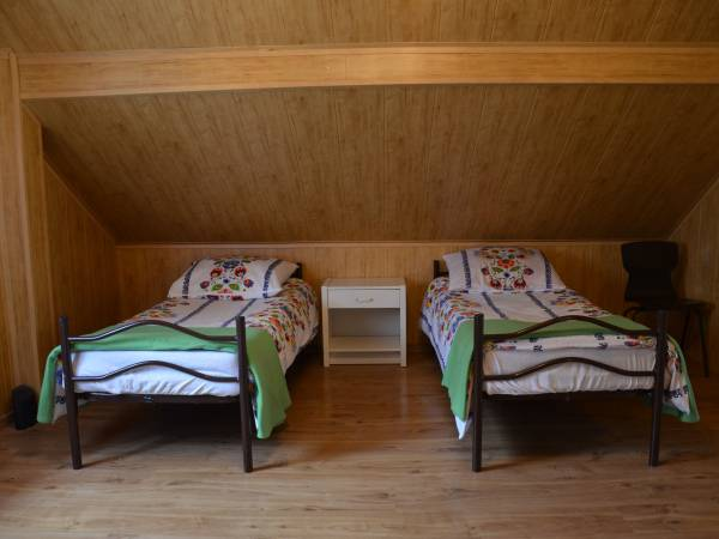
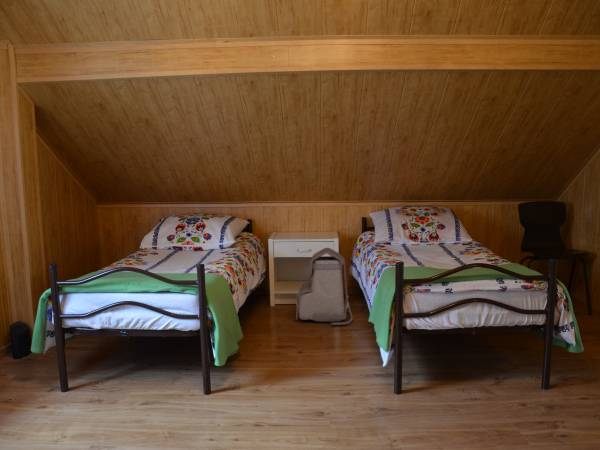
+ backpack [294,247,354,326]
